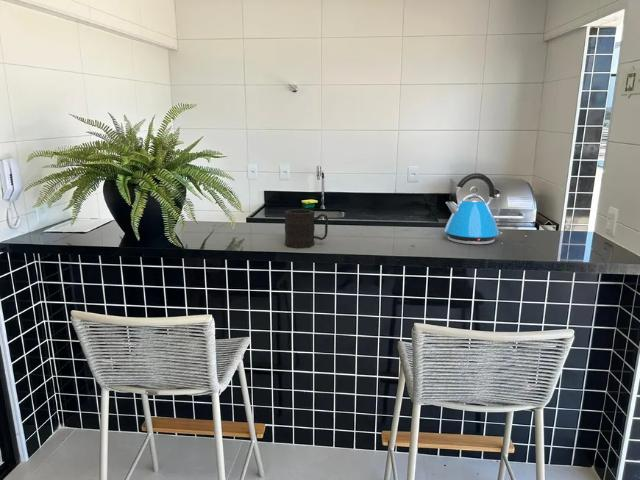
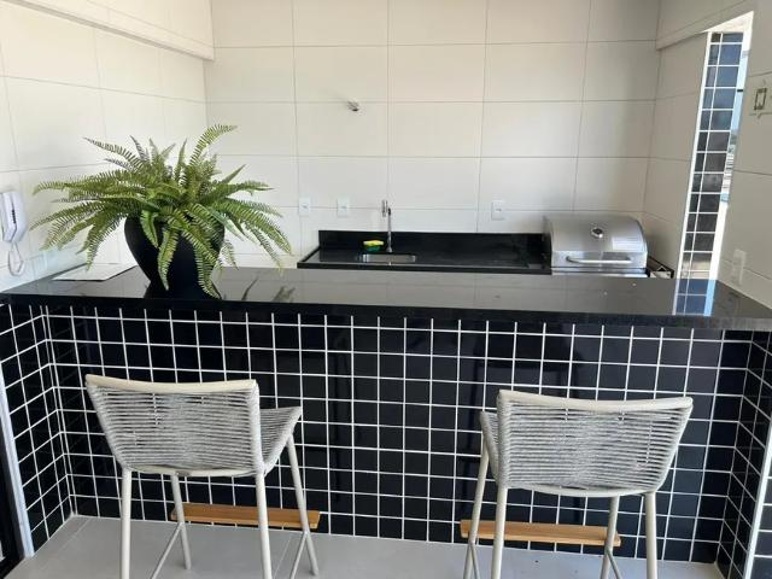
- kettle [443,172,503,245]
- mug [283,208,329,249]
